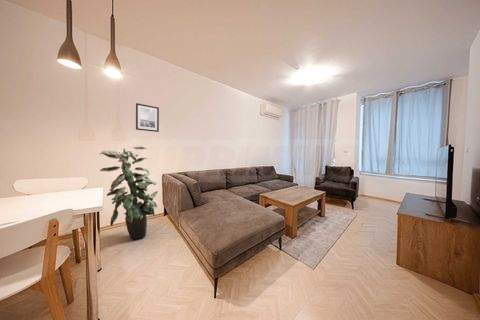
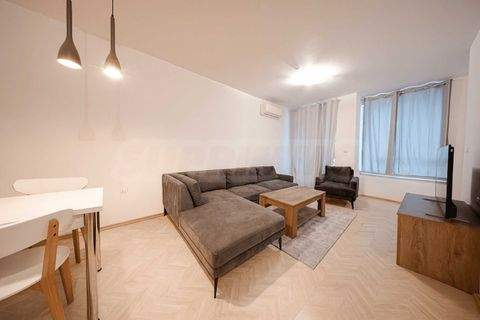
- wall art [135,102,160,133]
- indoor plant [99,146,159,241]
